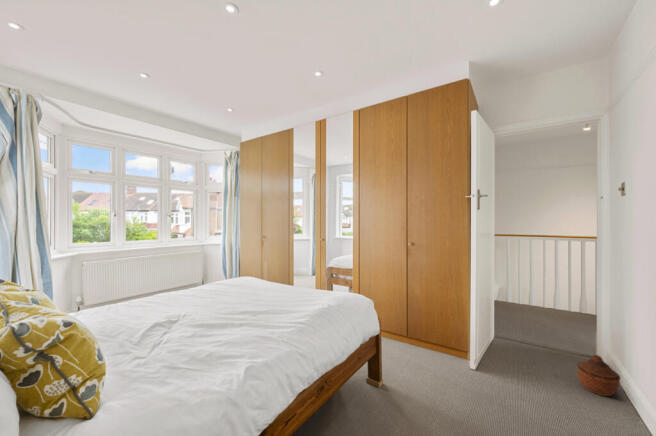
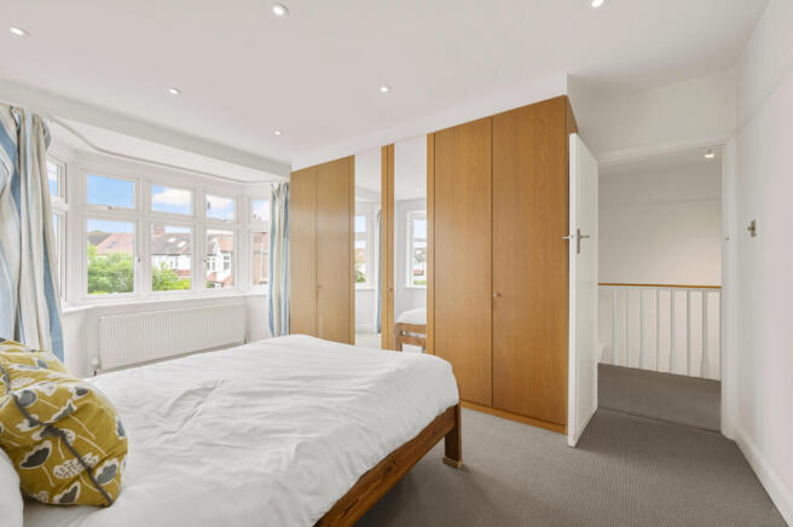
- woven basket [576,354,621,397]
